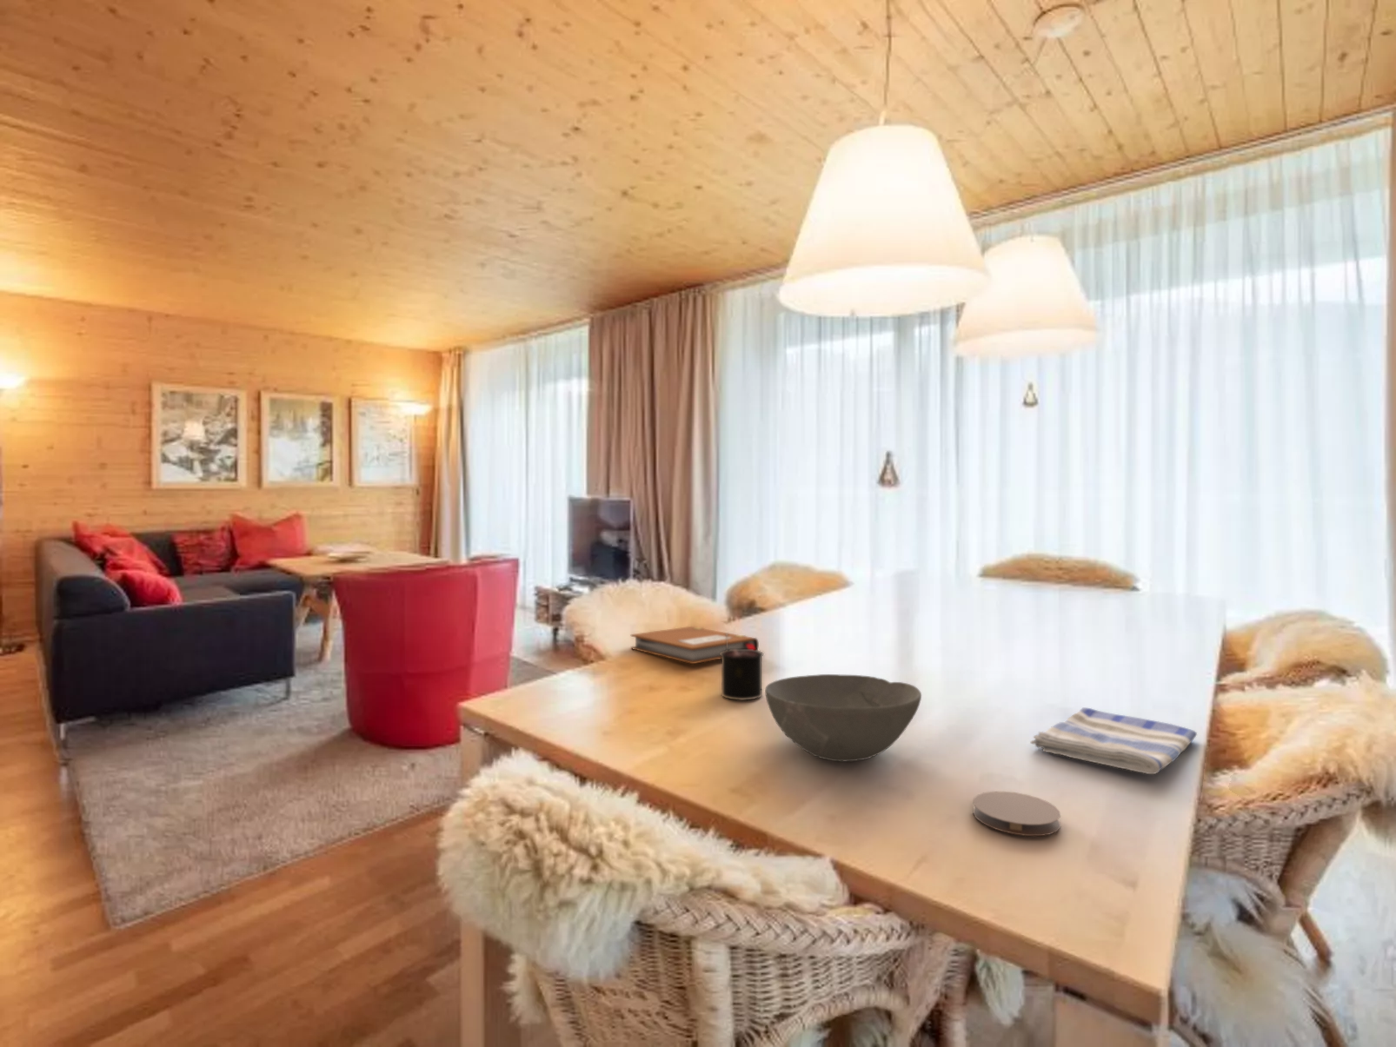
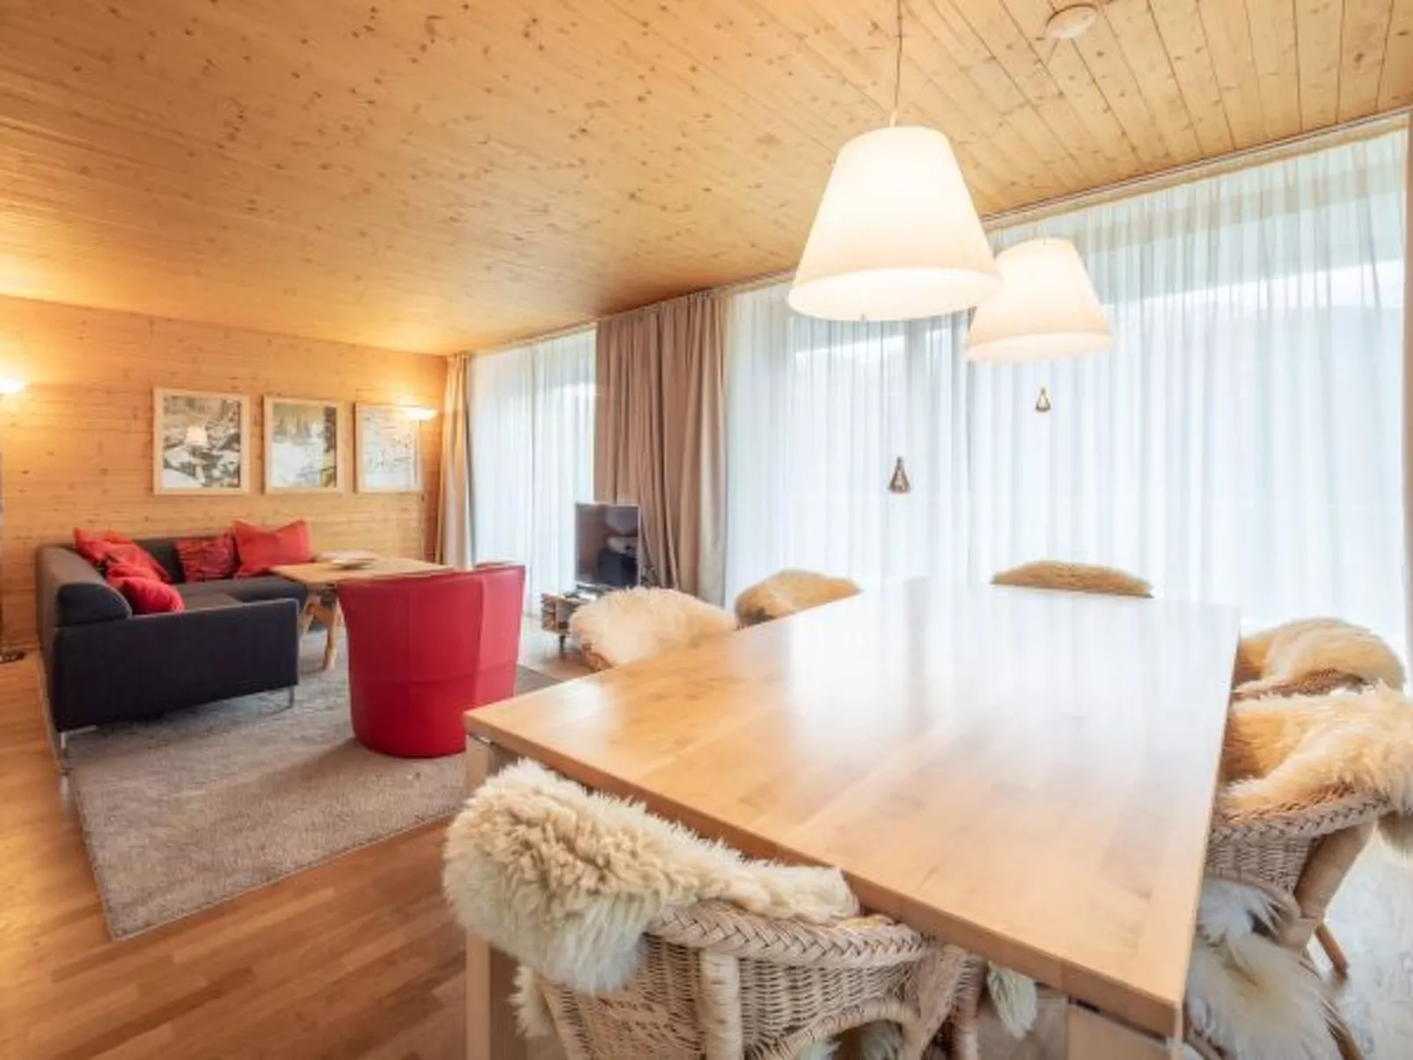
- bowl [765,673,922,762]
- notebook [630,626,760,664]
- candle [719,632,765,702]
- coaster [971,791,1062,837]
- dish towel [1030,706,1198,775]
